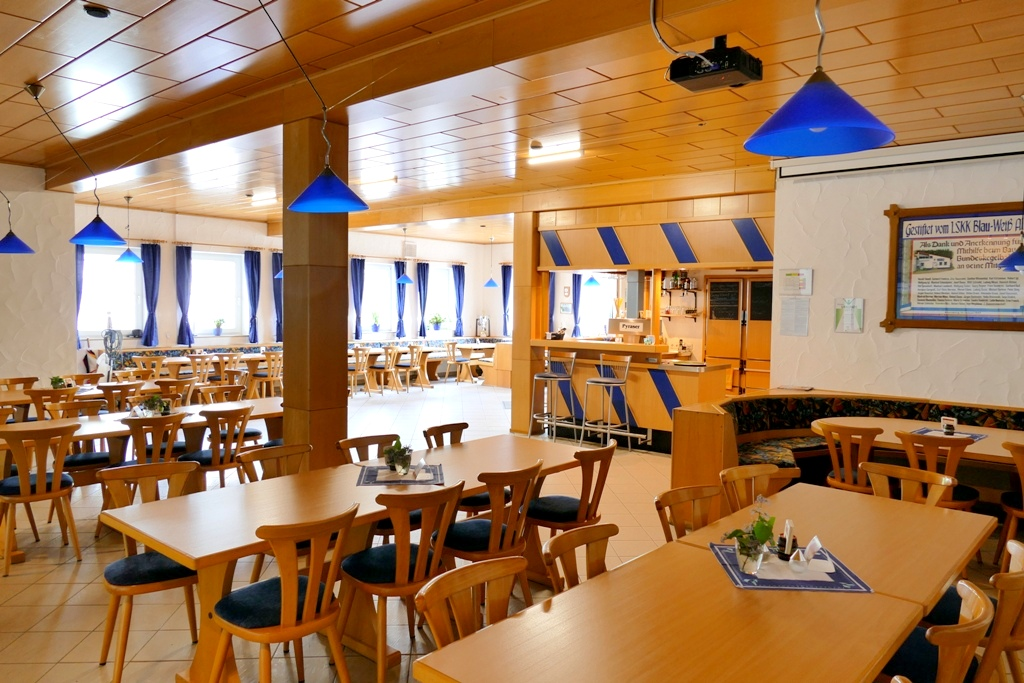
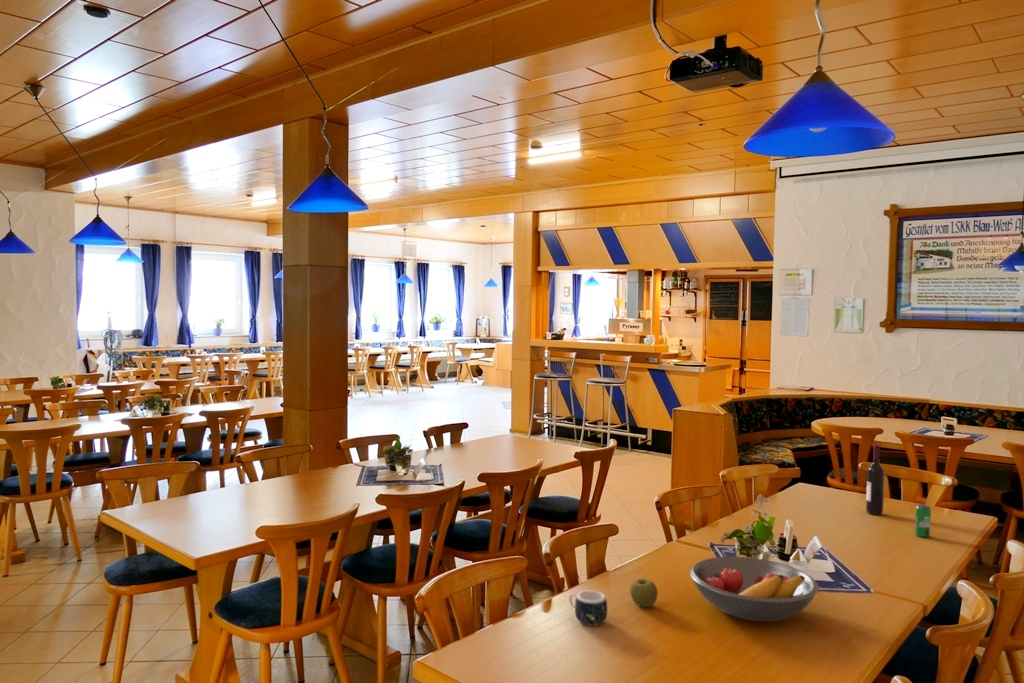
+ mug [568,589,608,627]
+ beverage can [914,503,932,538]
+ apple [629,578,659,608]
+ wine bottle [865,444,885,516]
+ fruit bowl [689,556,820,622]
